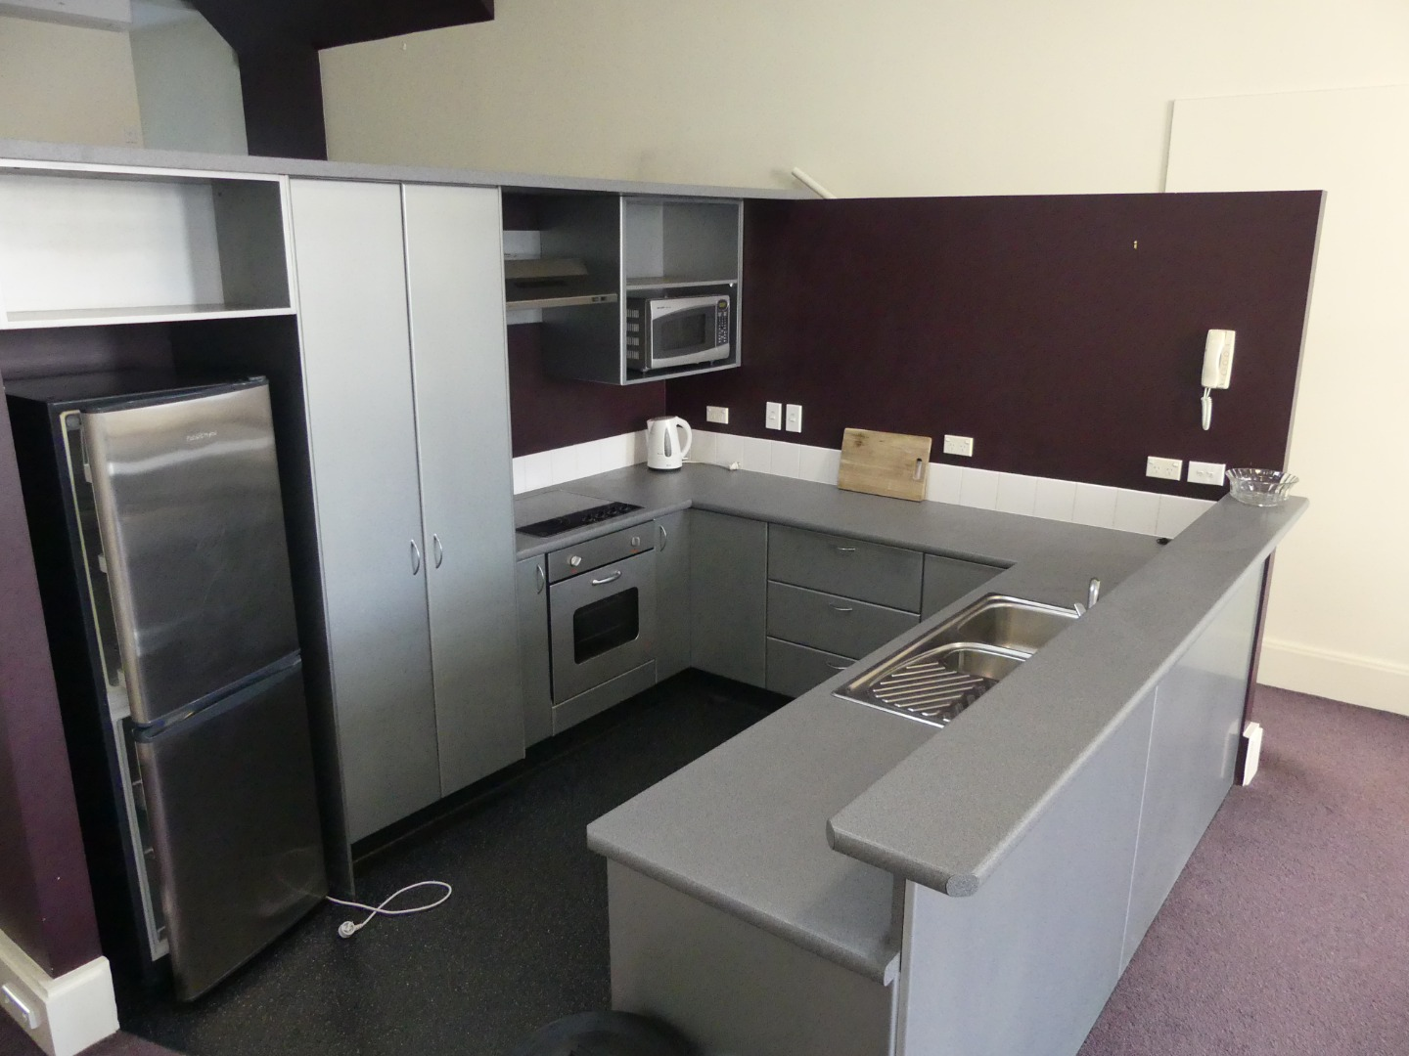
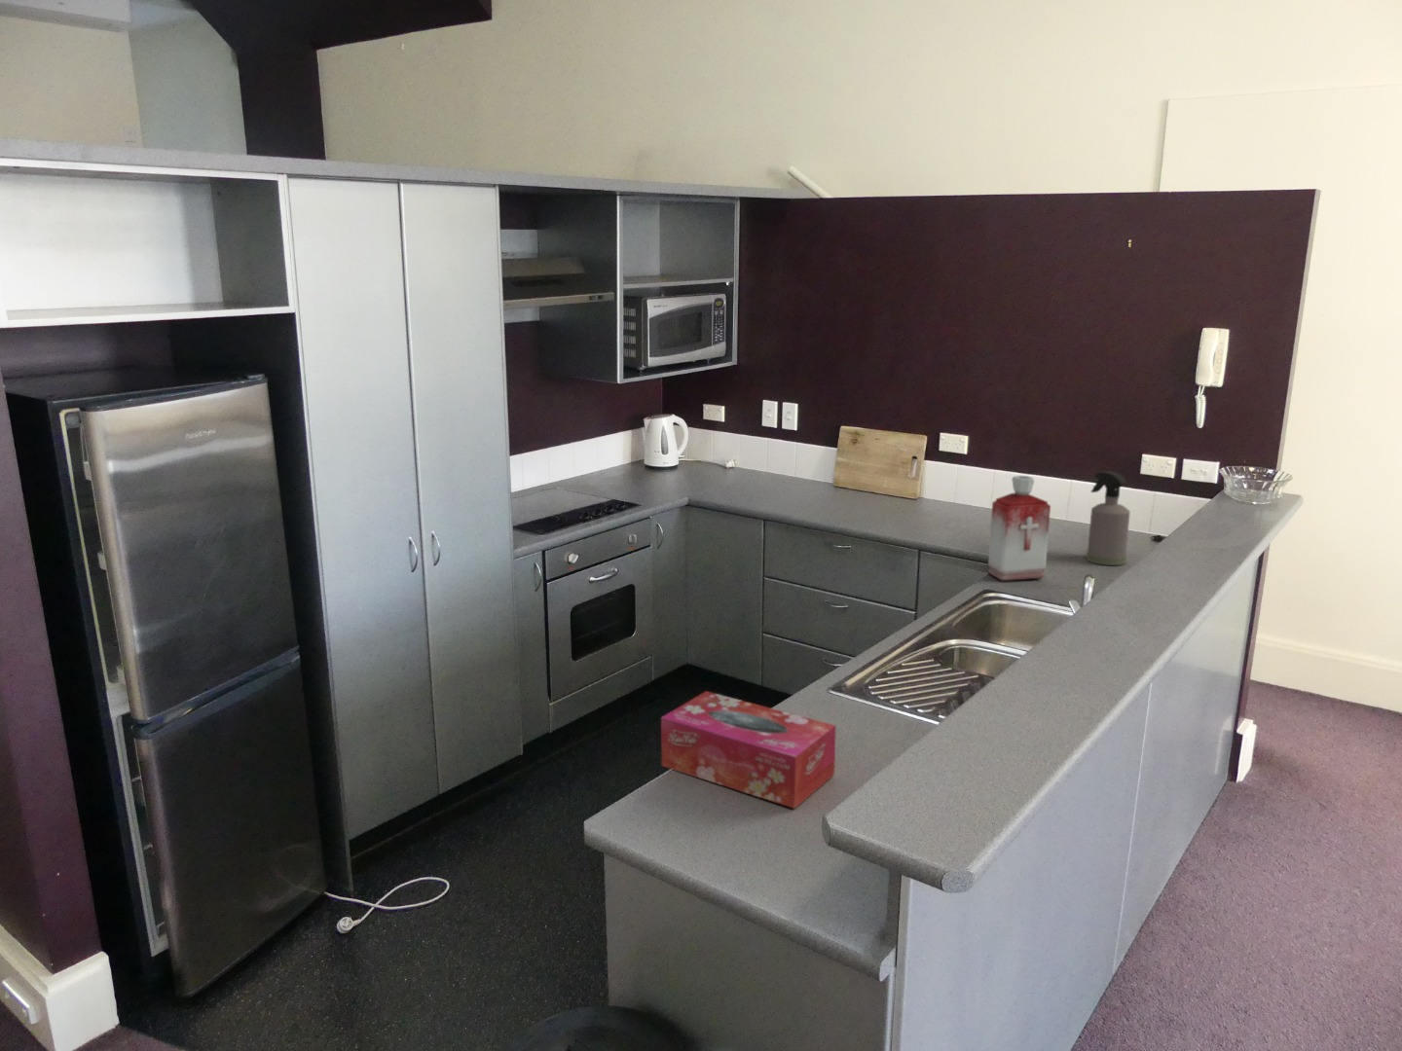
+ bottle [987,475,1052,582]
+ spray bottle [1085,470,1132,566]
+ tissue box [660,690,837,809]
